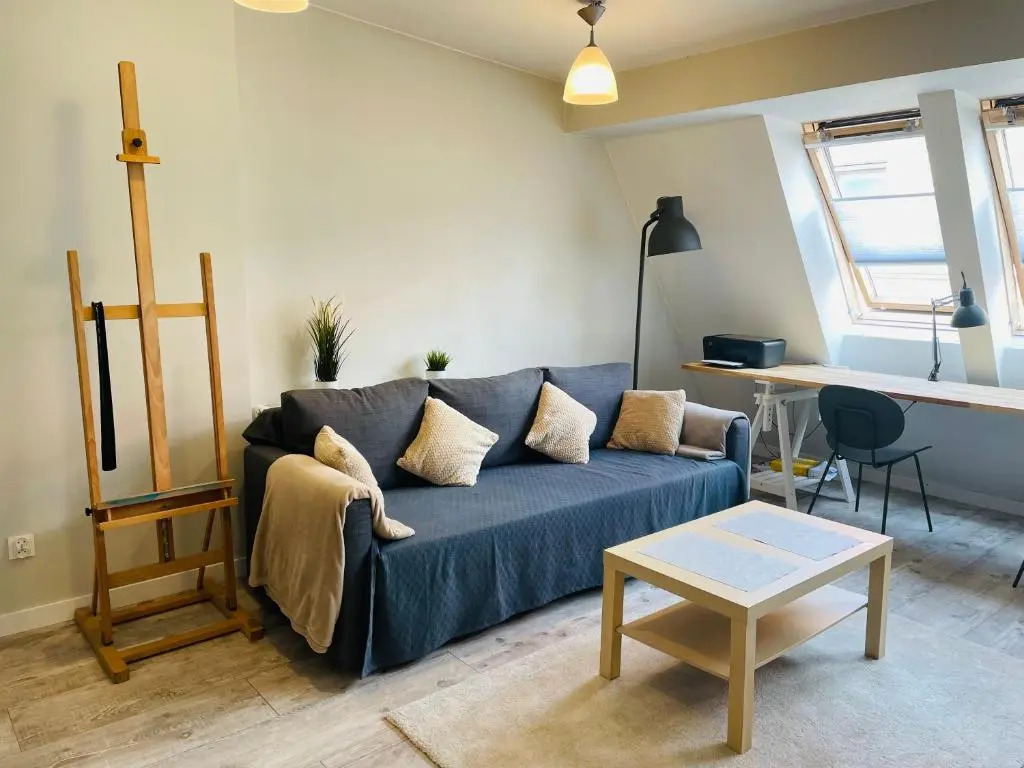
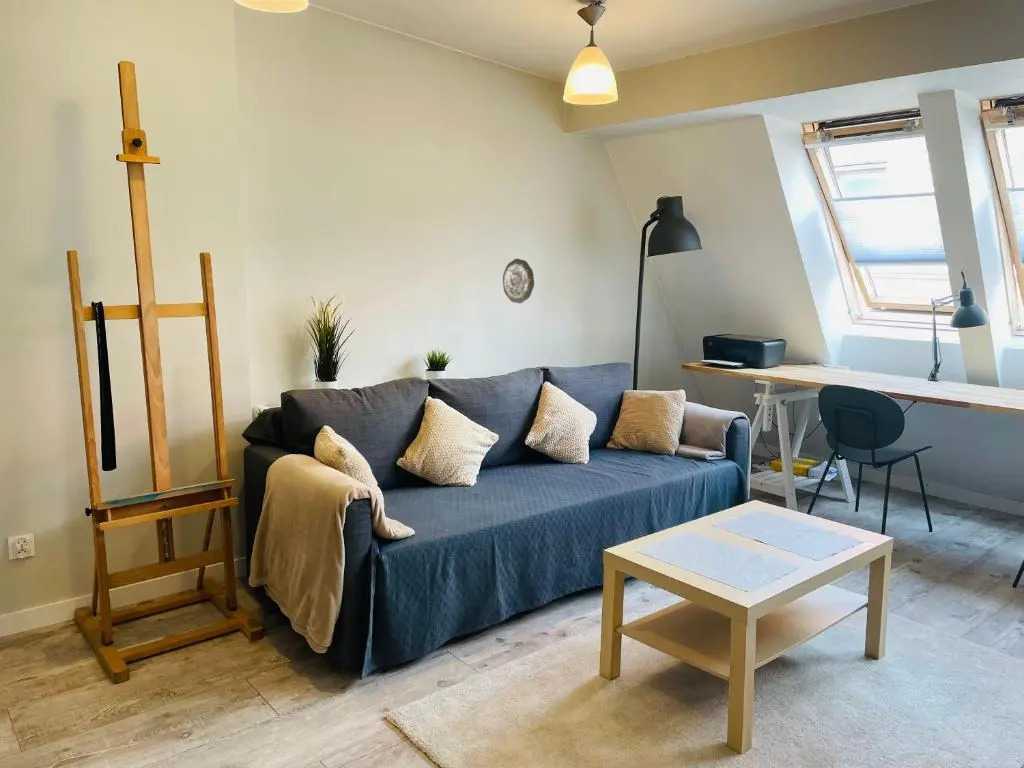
+ decorative plate [502,258,535,304]
